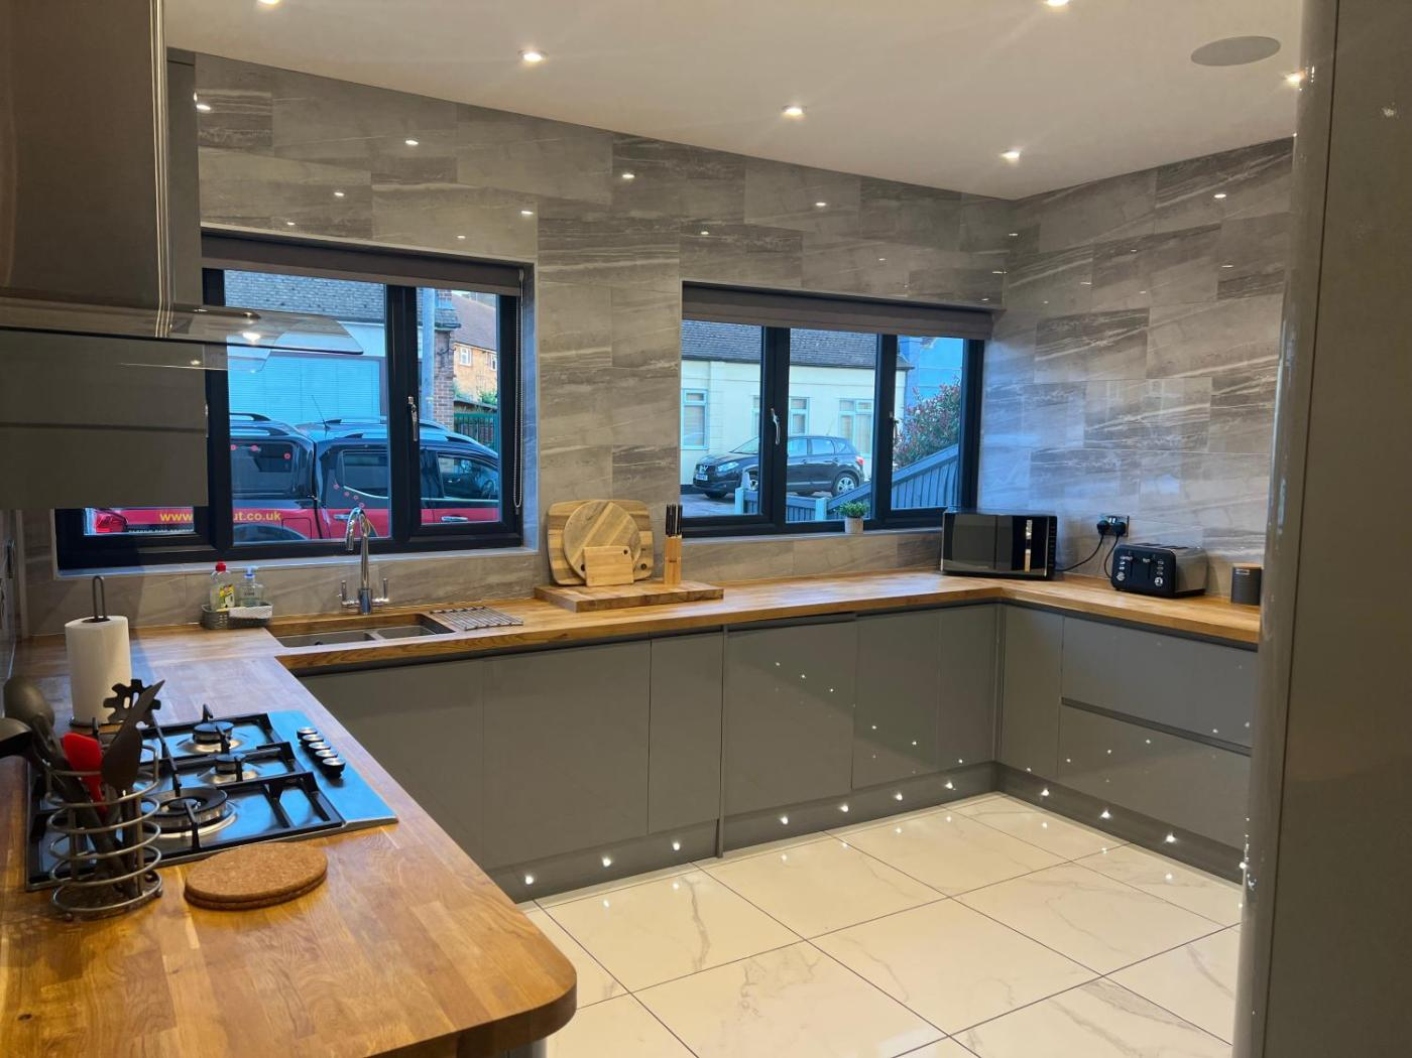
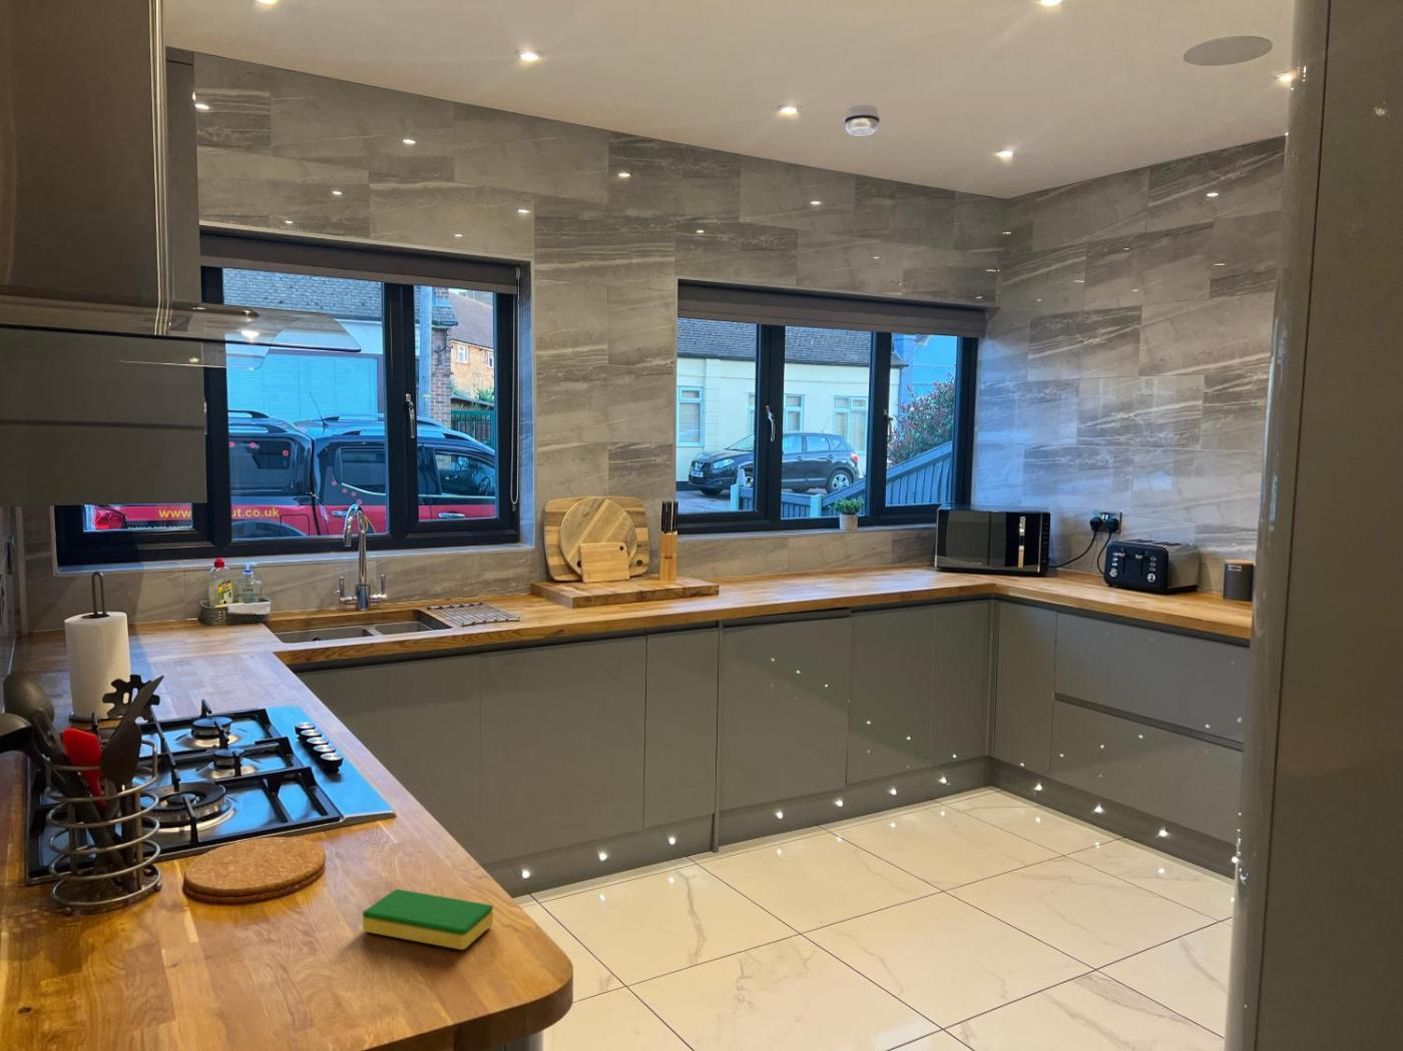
+ smoke detector [843,104,880,137]
+ dish sponge [361,888,494,951]
